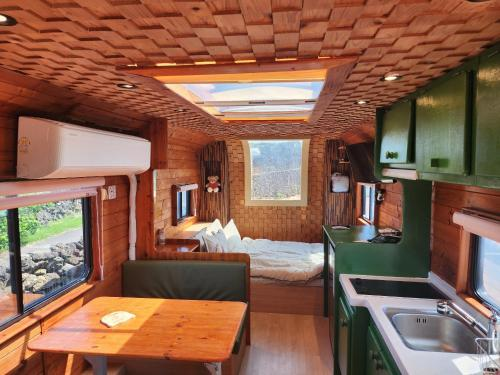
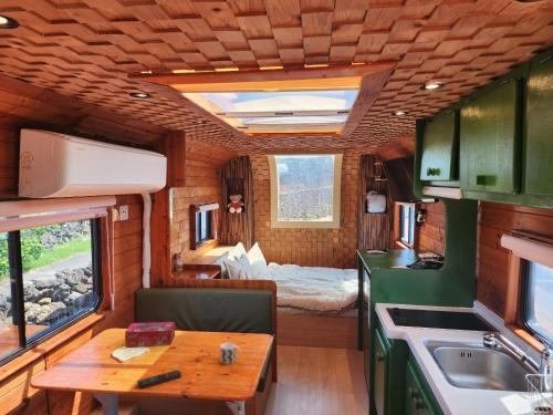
+ remote control [136,369,182,390]
+ cup [219,342,242,365]
+ tissue box [124,321,176,347]
